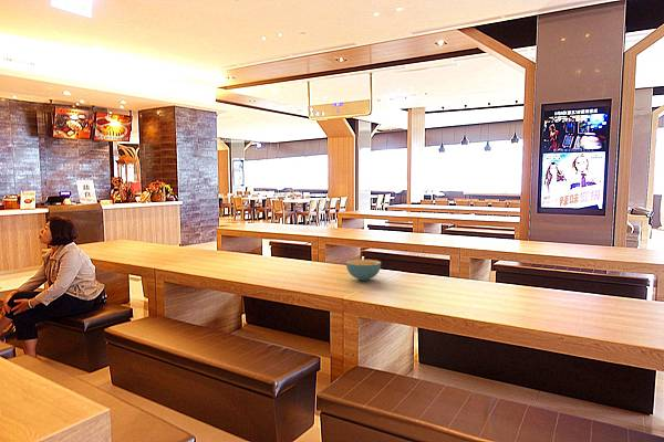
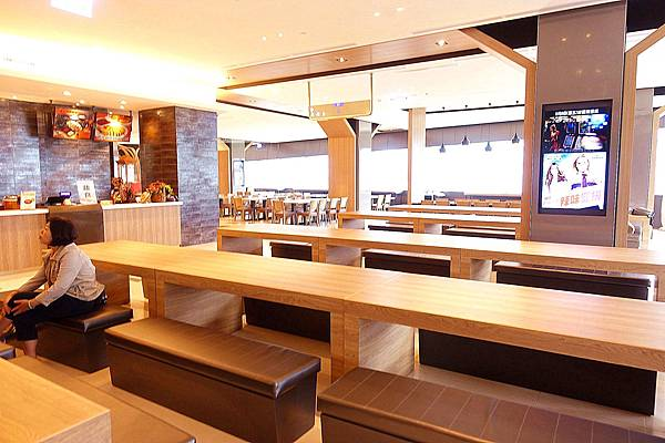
- cereal bowl [345,259,382,282]
